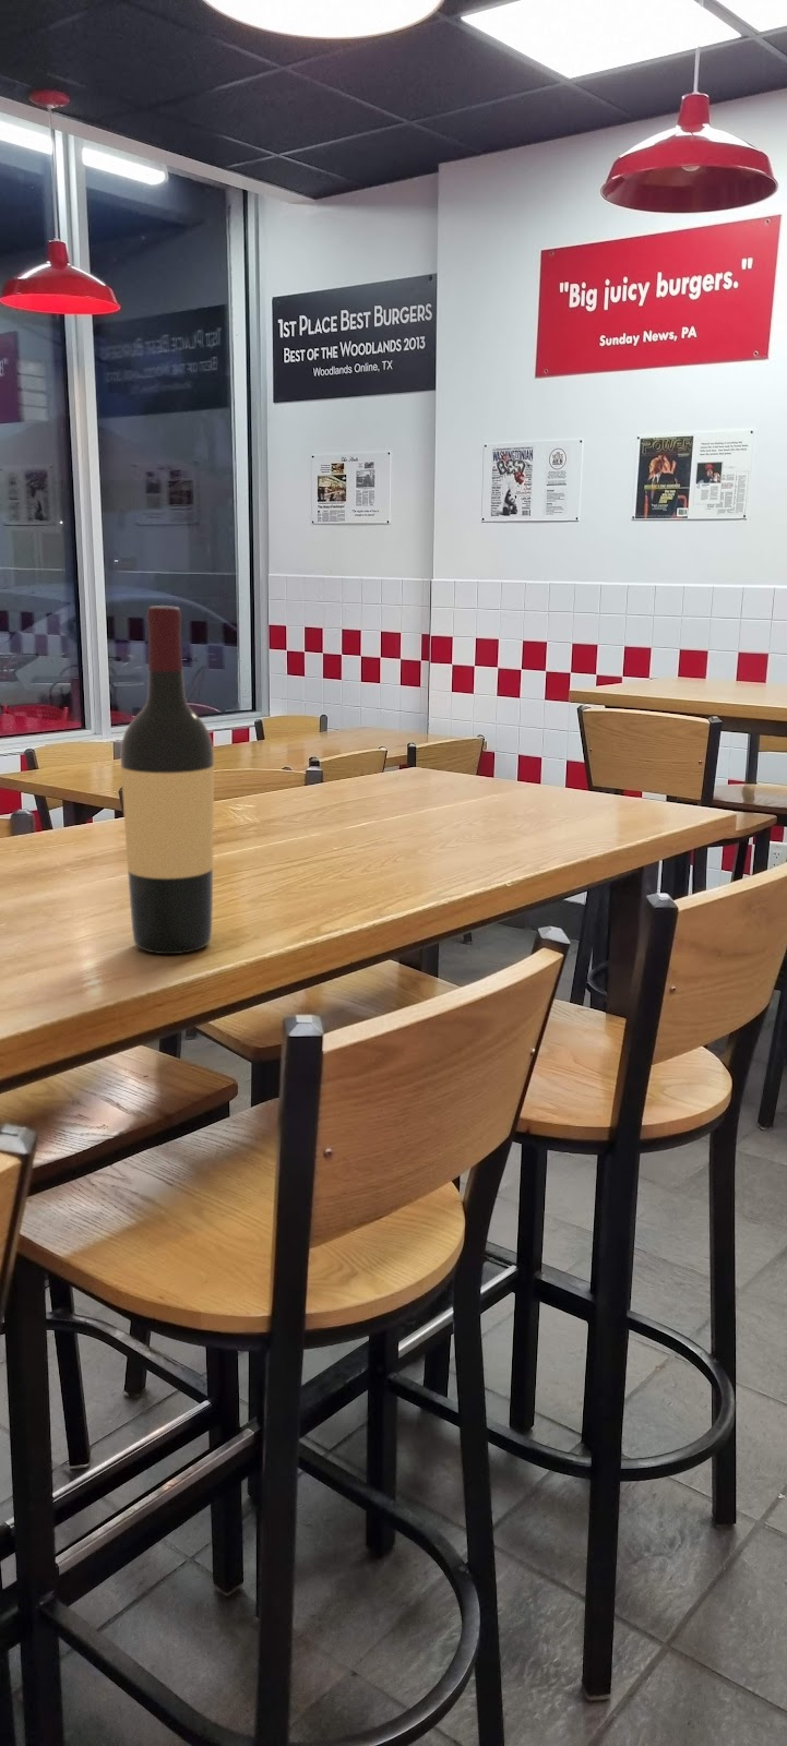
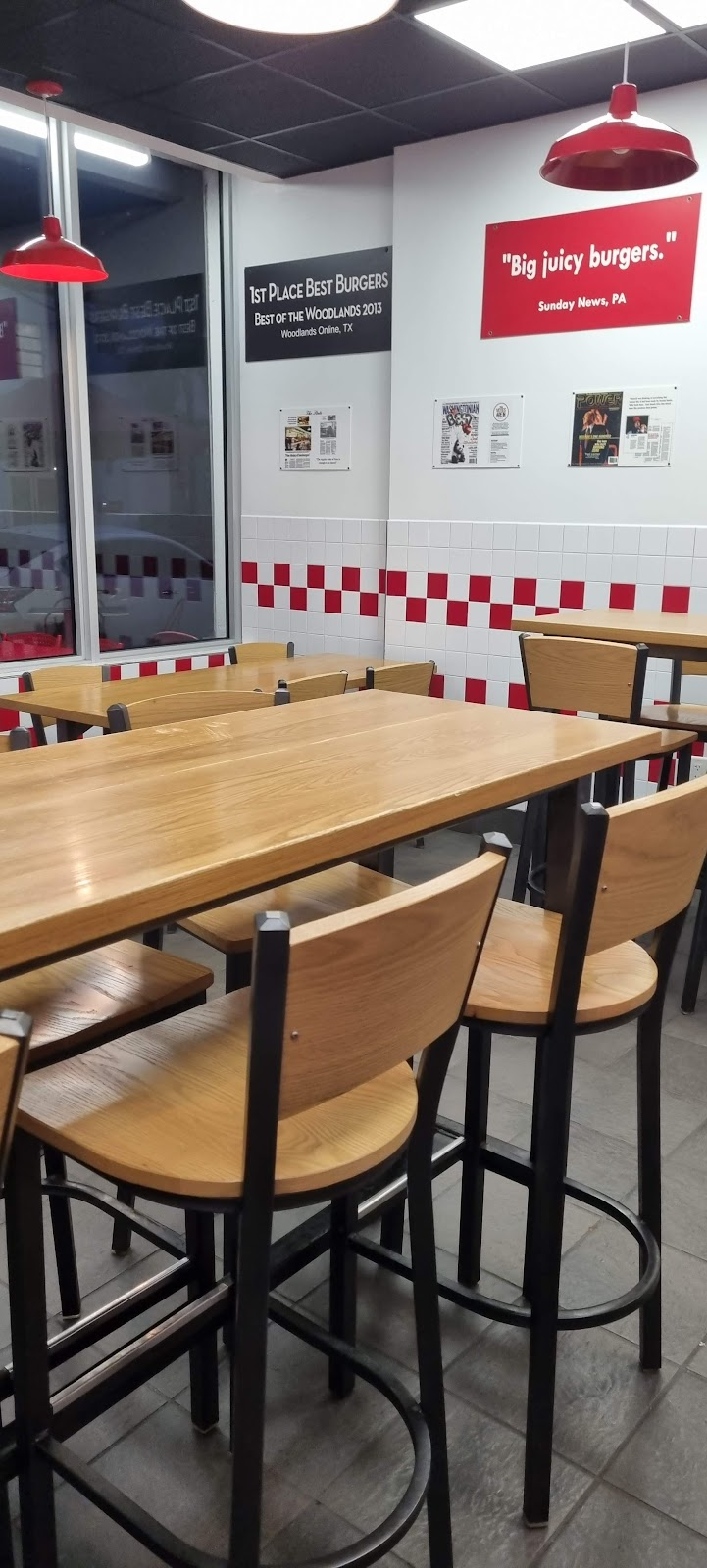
- wine bottle [120,605,215,955]
